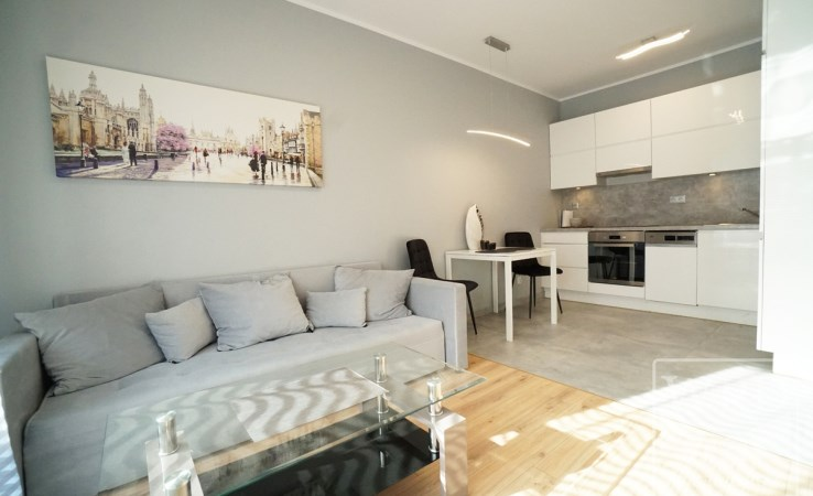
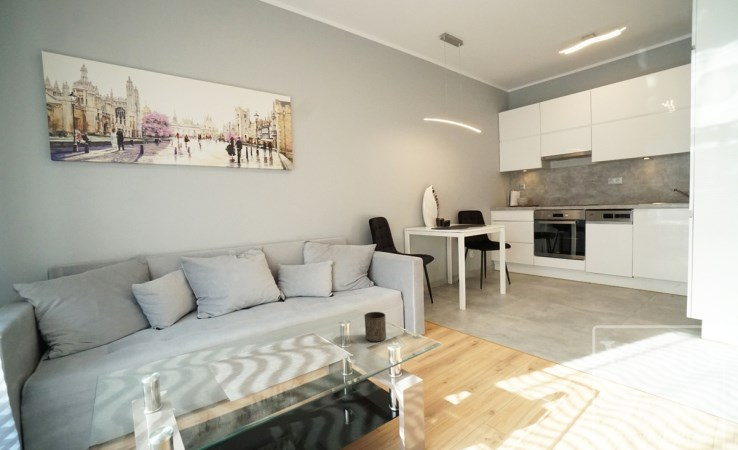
+ cup [363,311,387,343]
